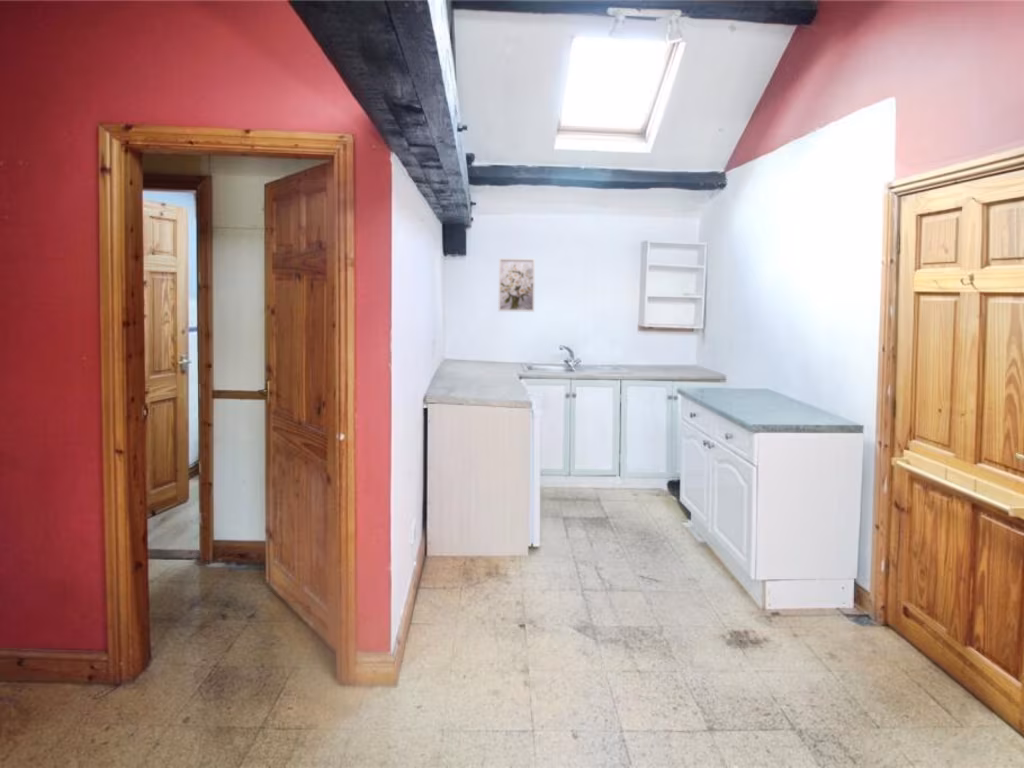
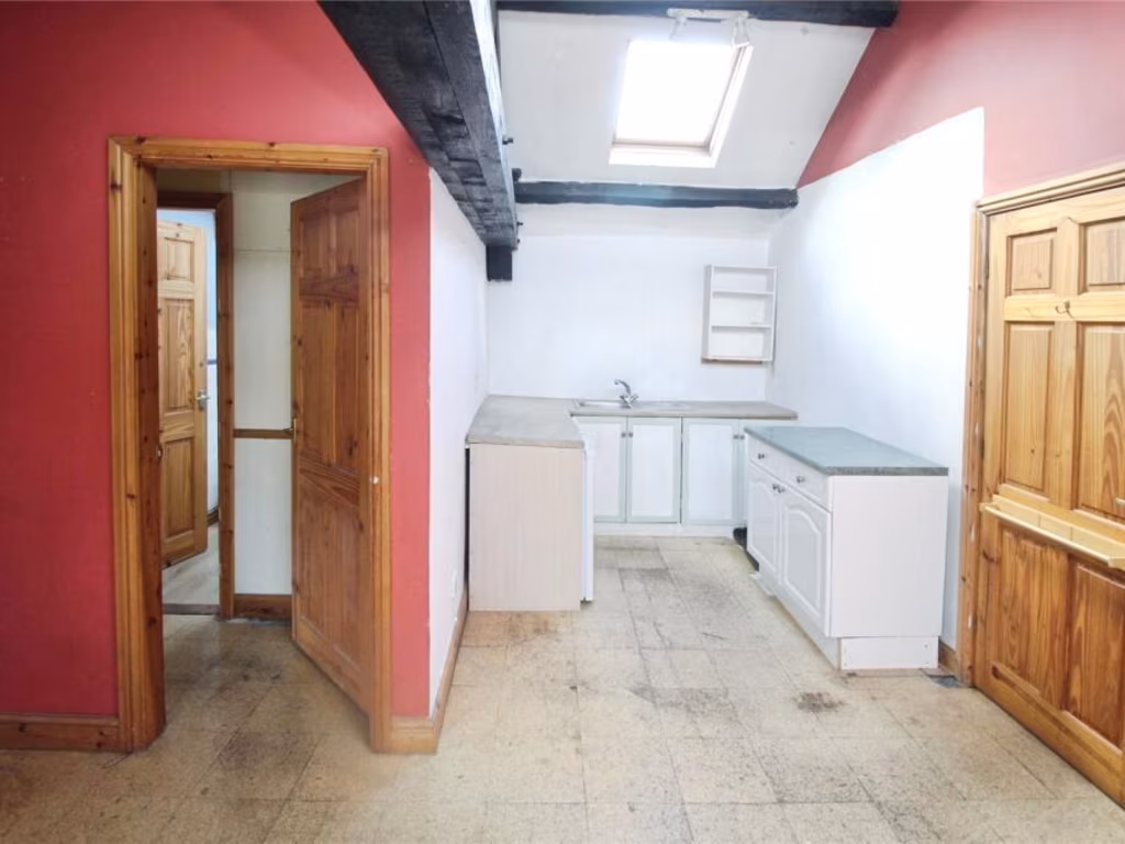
- wall art [497,257,536,313]
